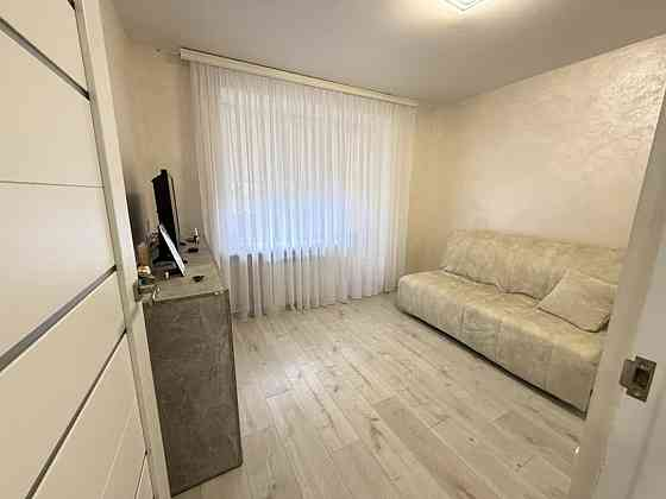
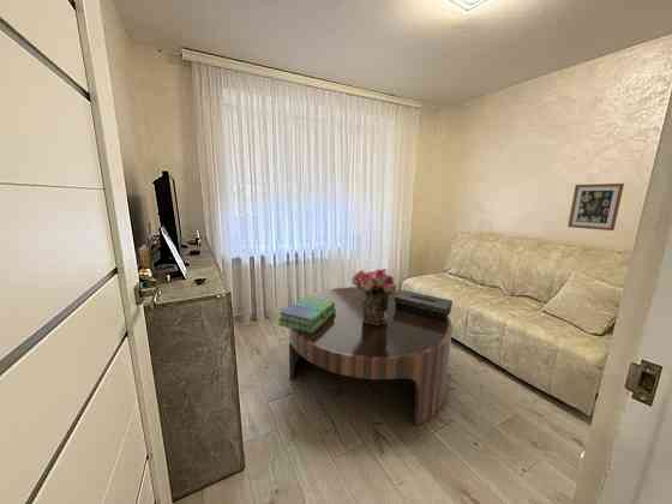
+ decorative box [395,289,454,322]
+ stack of books [277,295,336,334]
+ bouquet [350,268,397,325]
+ coffee table [288,286,454,427]
+ wall art [566,182,625,232]
